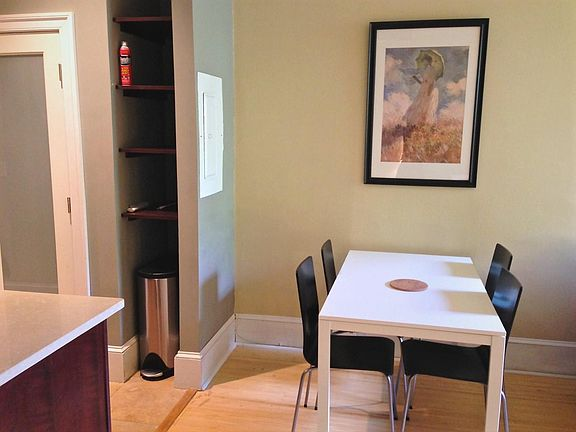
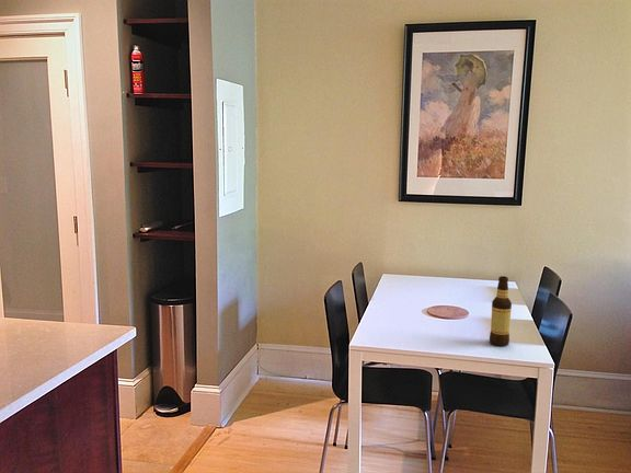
+ bottle [489,275,513,347]
